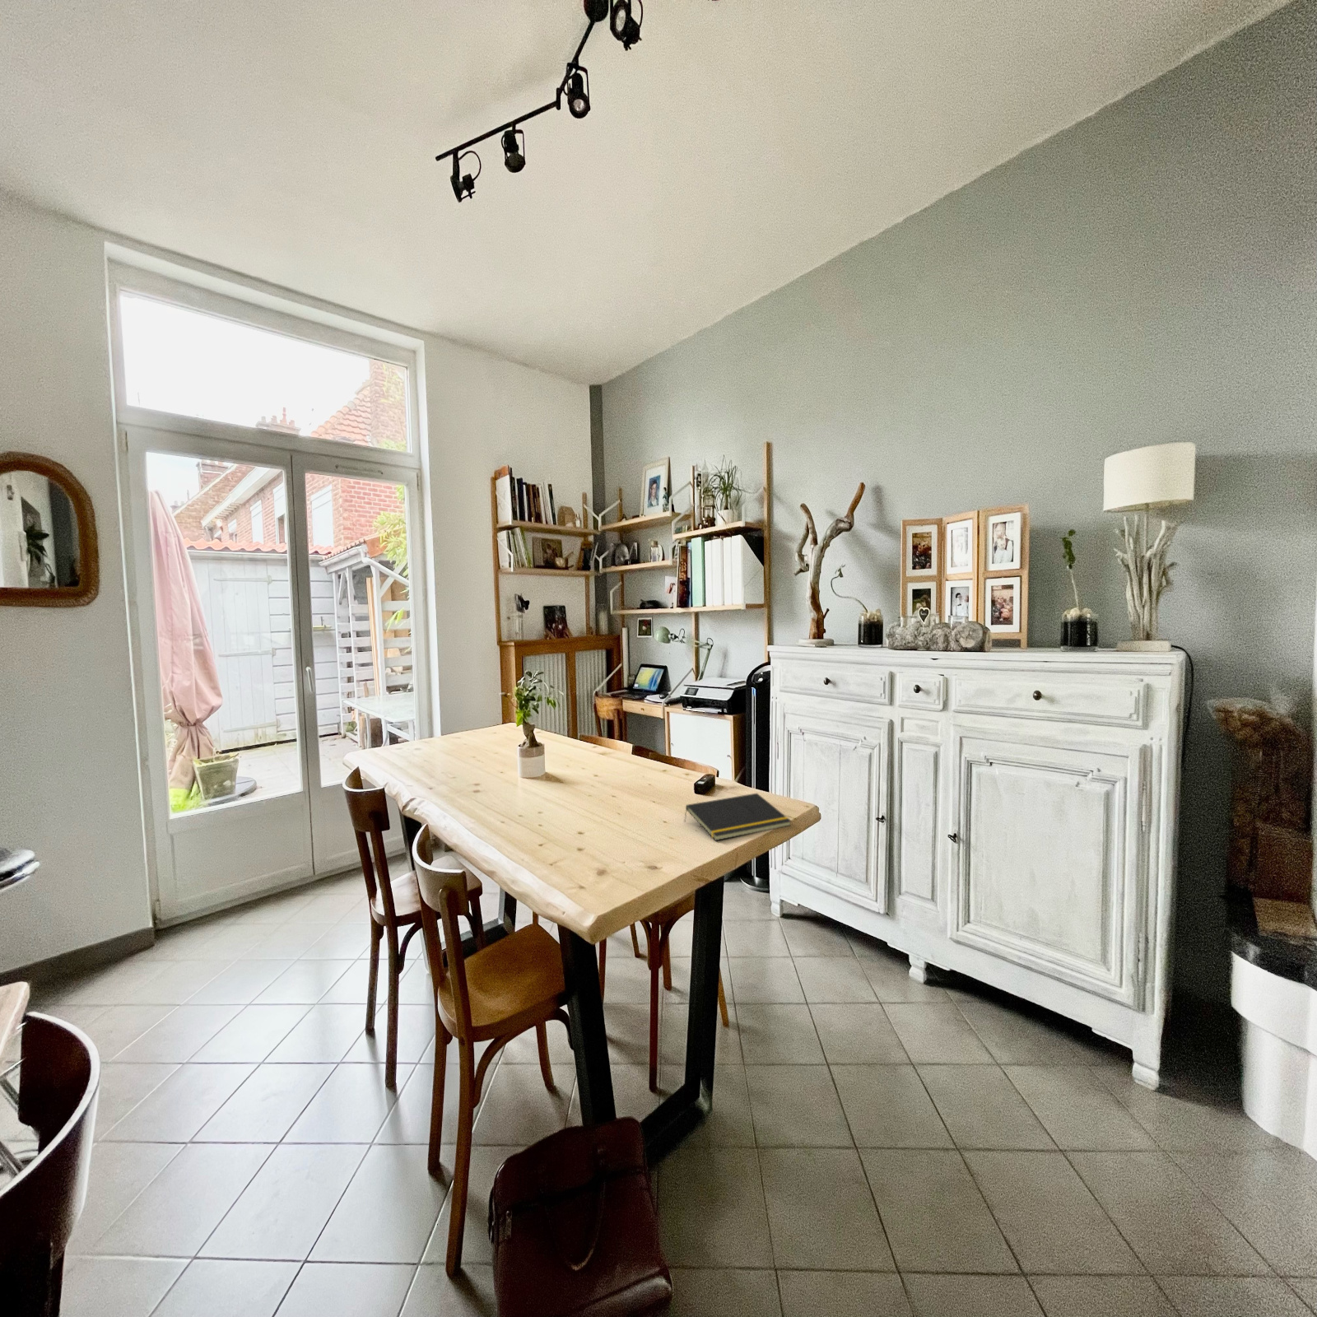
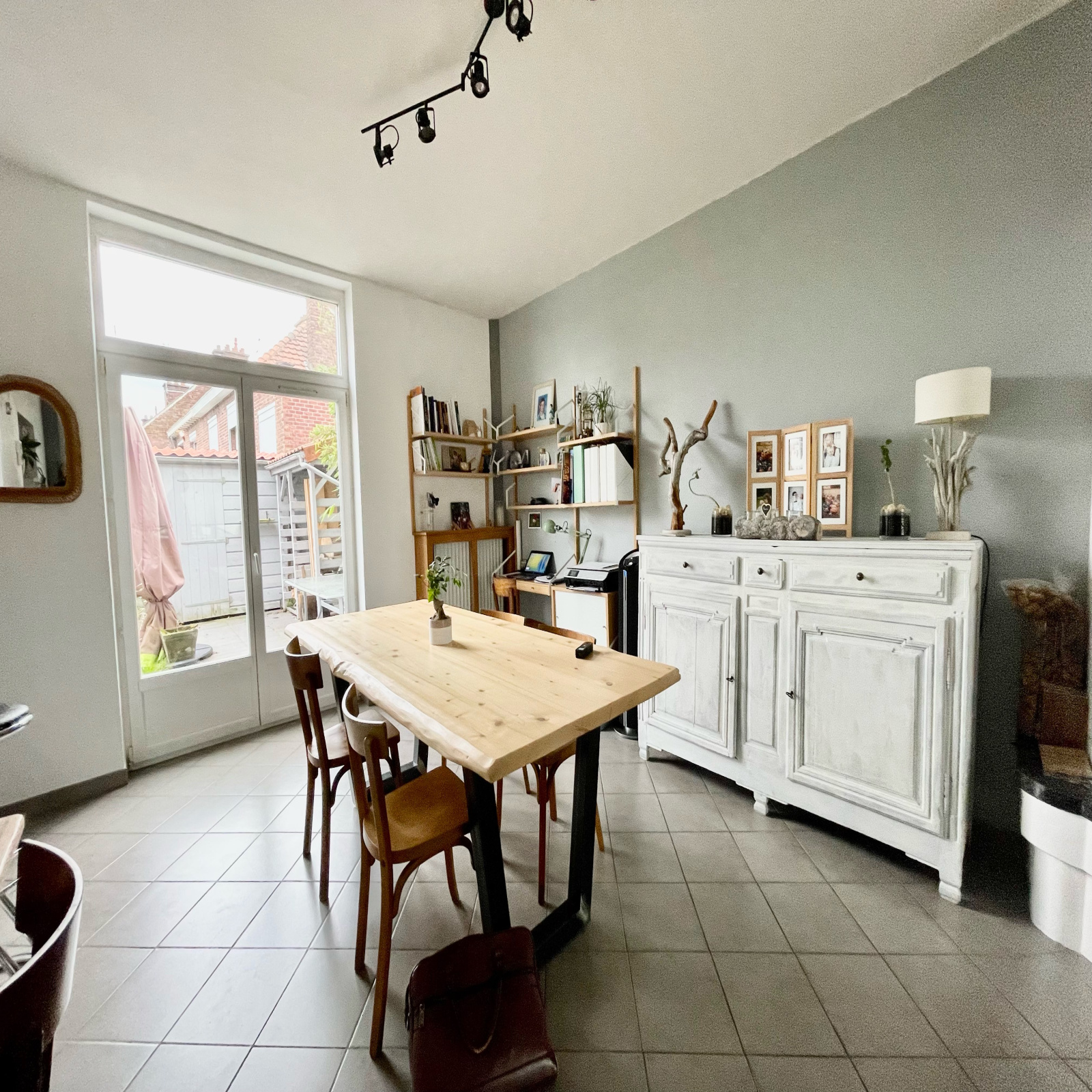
- notepad [683,792,792,842]
